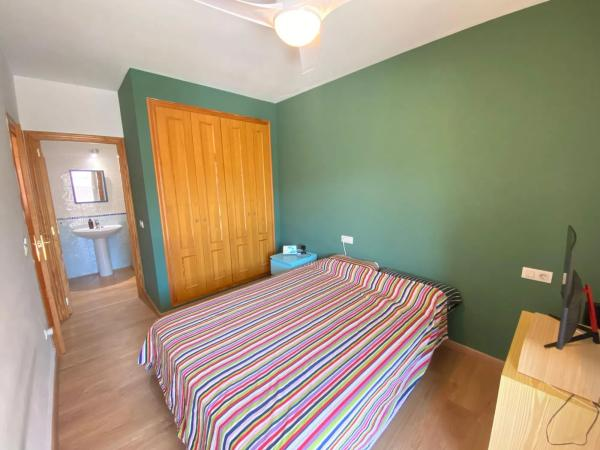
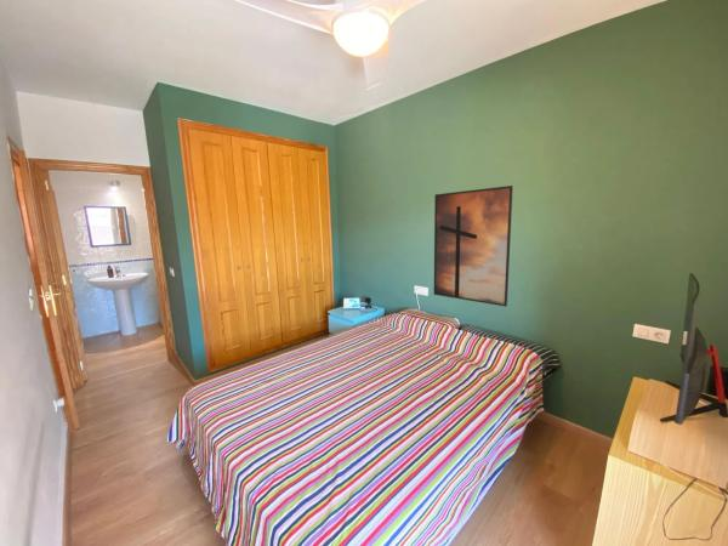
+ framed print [433,184,514,308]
